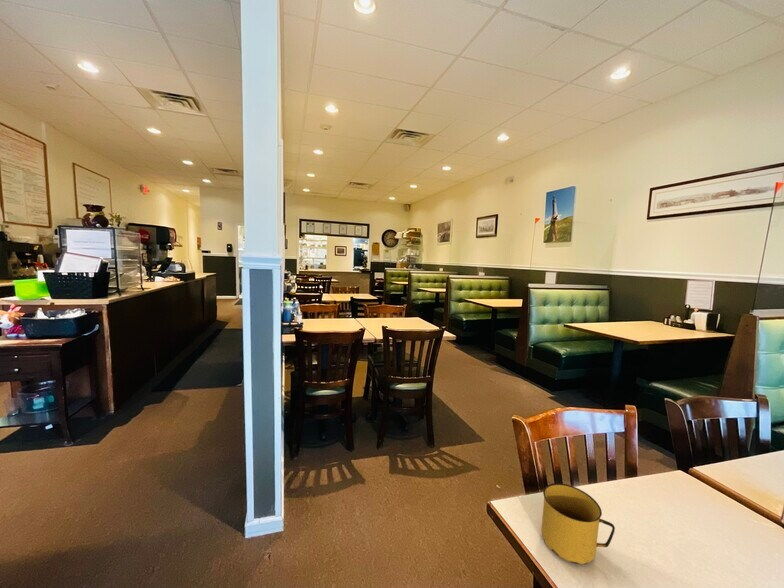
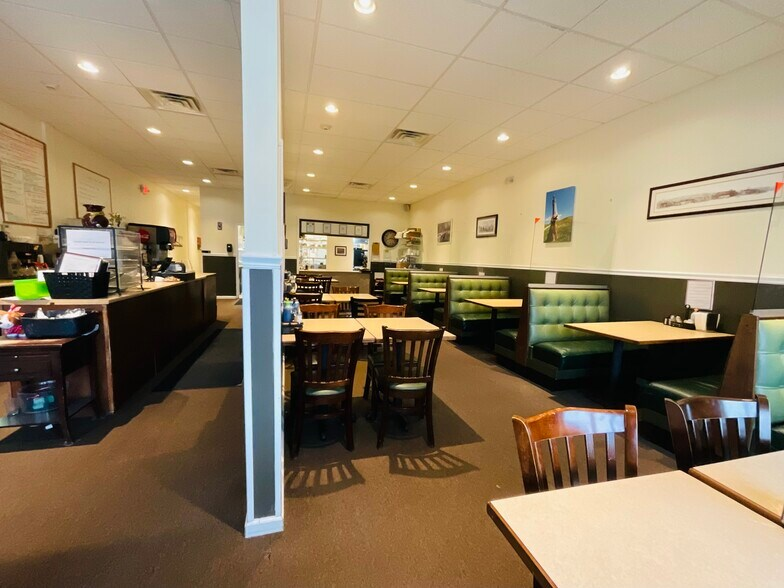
- mug [540,482,616,565]
